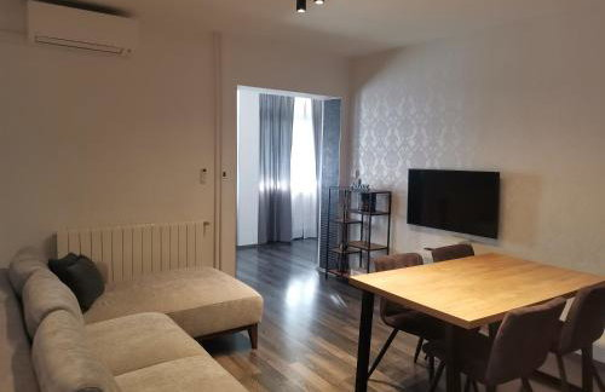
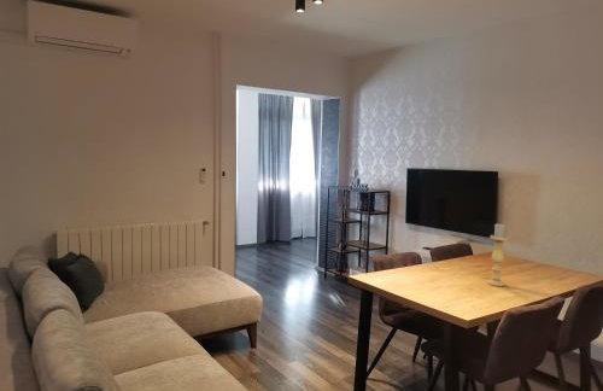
+ candle holder [486,222,509,287]
